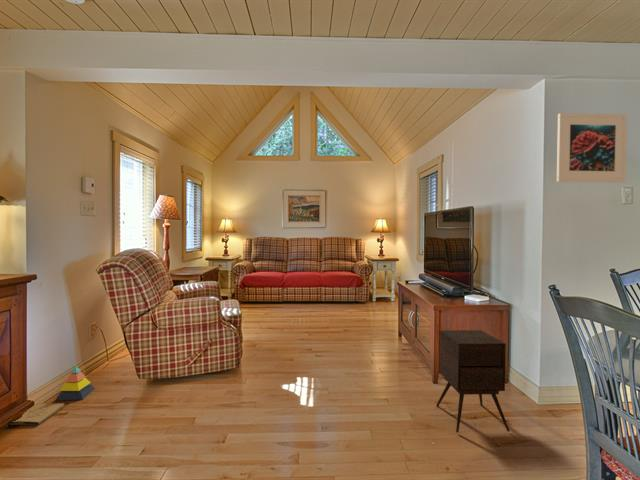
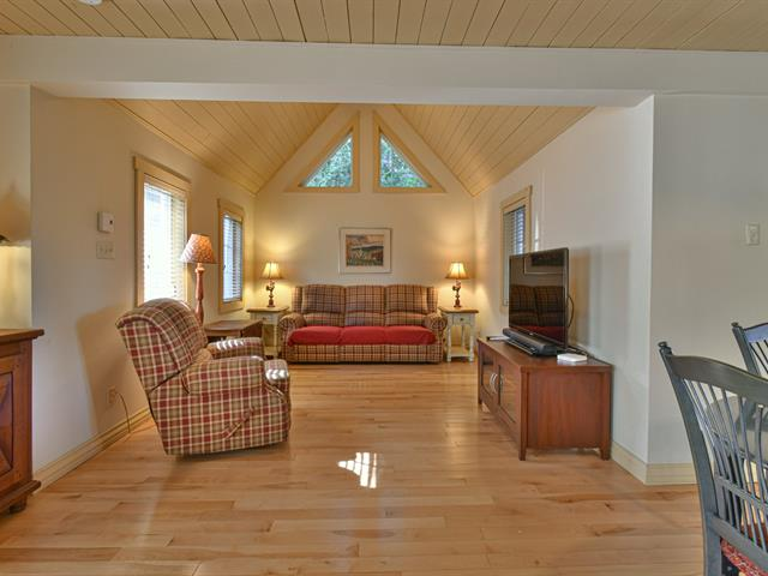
- side table [435,329,511,433]
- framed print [556,112,628,184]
- stacking toy [54,365,96,402]
- box [8,402,65,426]
